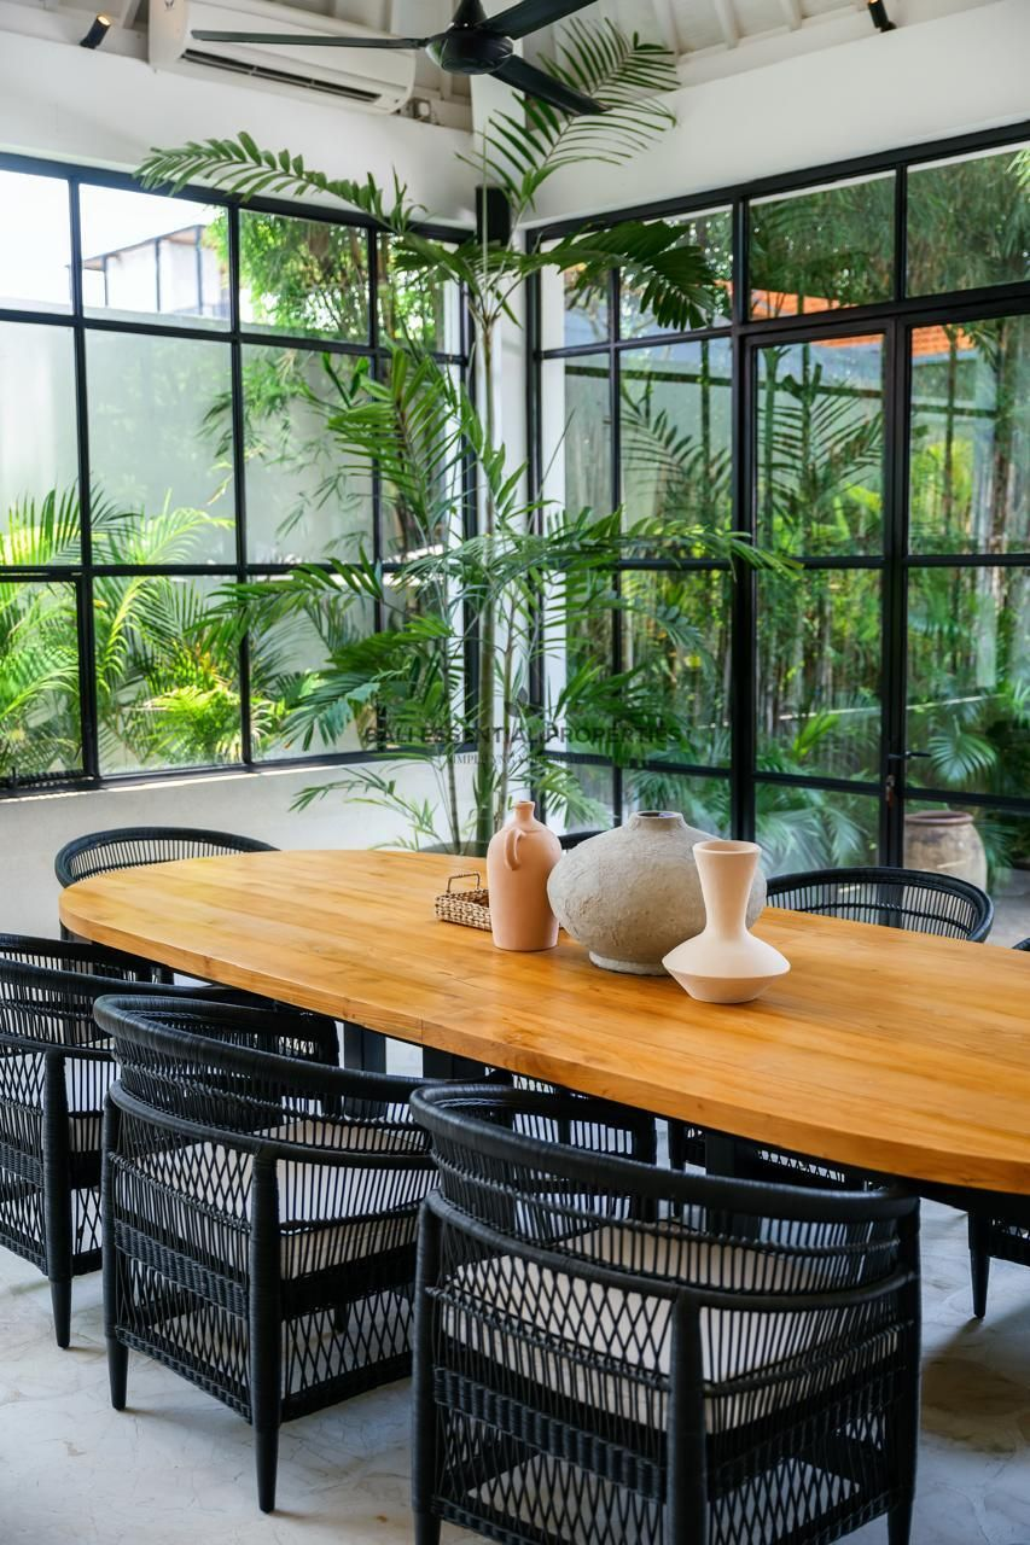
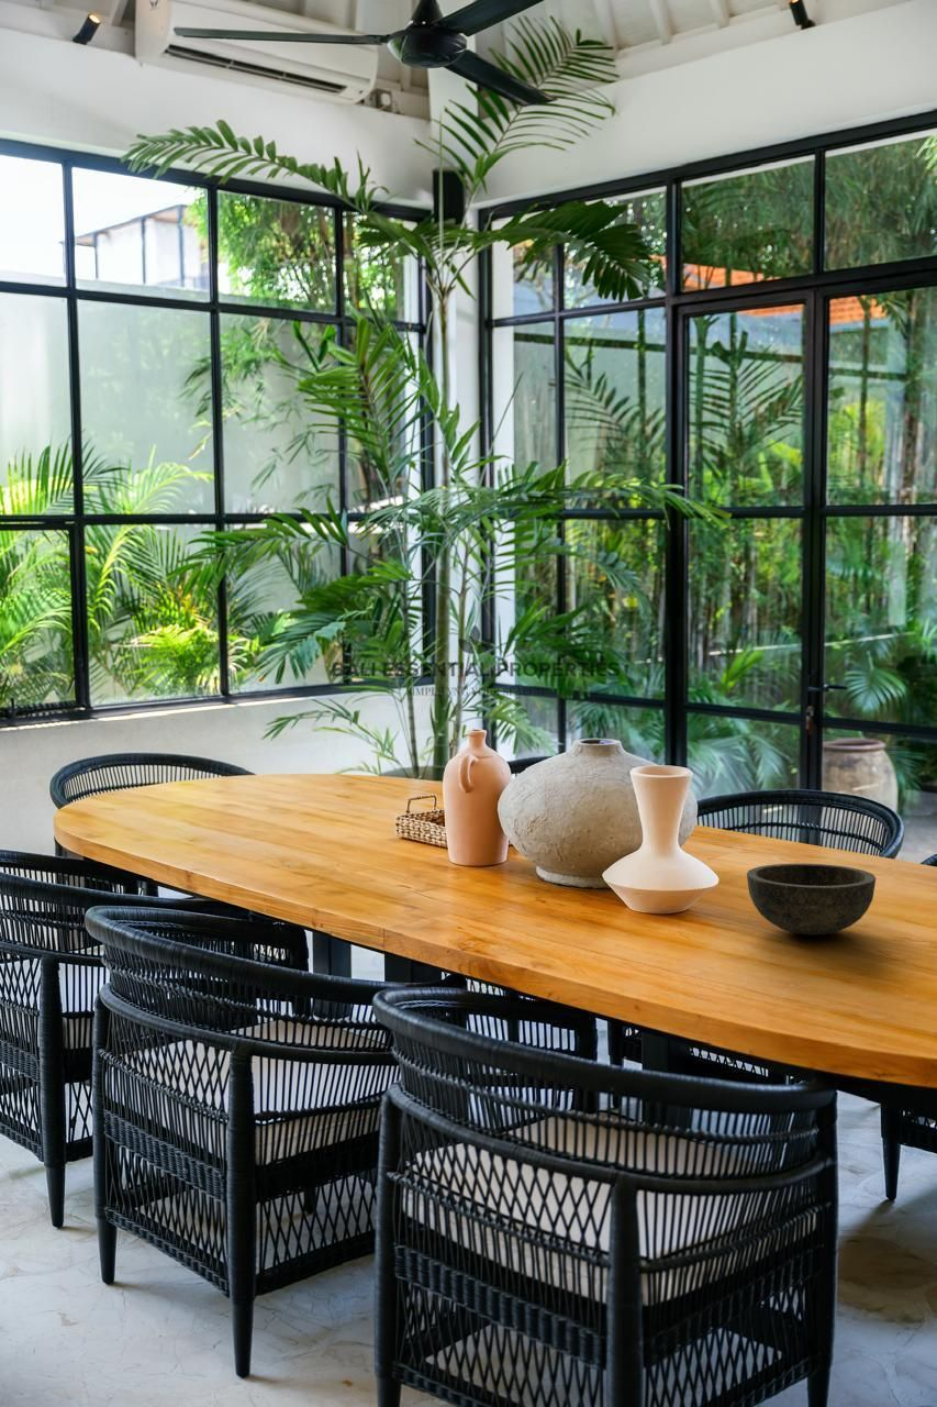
+ bowl [746,862,877,937]
